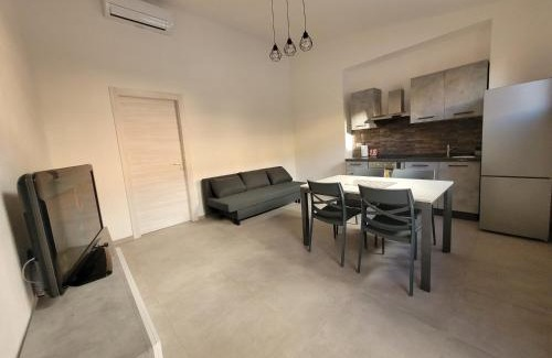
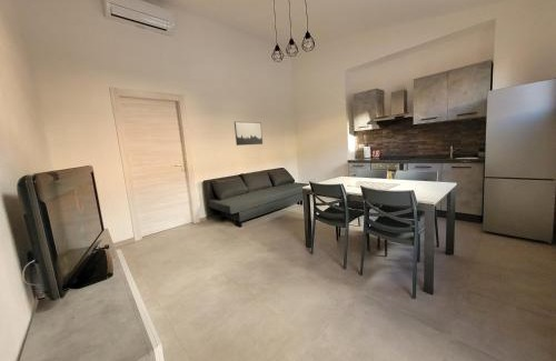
+ wall art [234,121,264,147]
